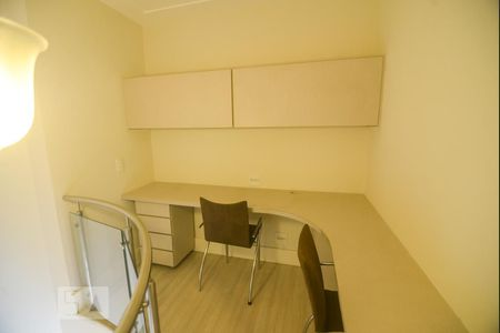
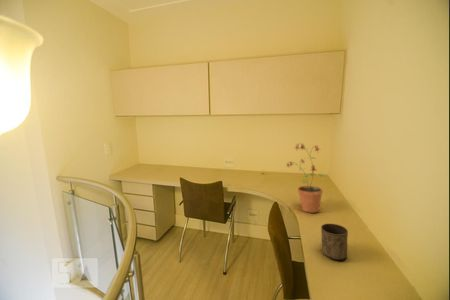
+ potted plant [286,142,327,214]
+ cup [320,223,349,261]
